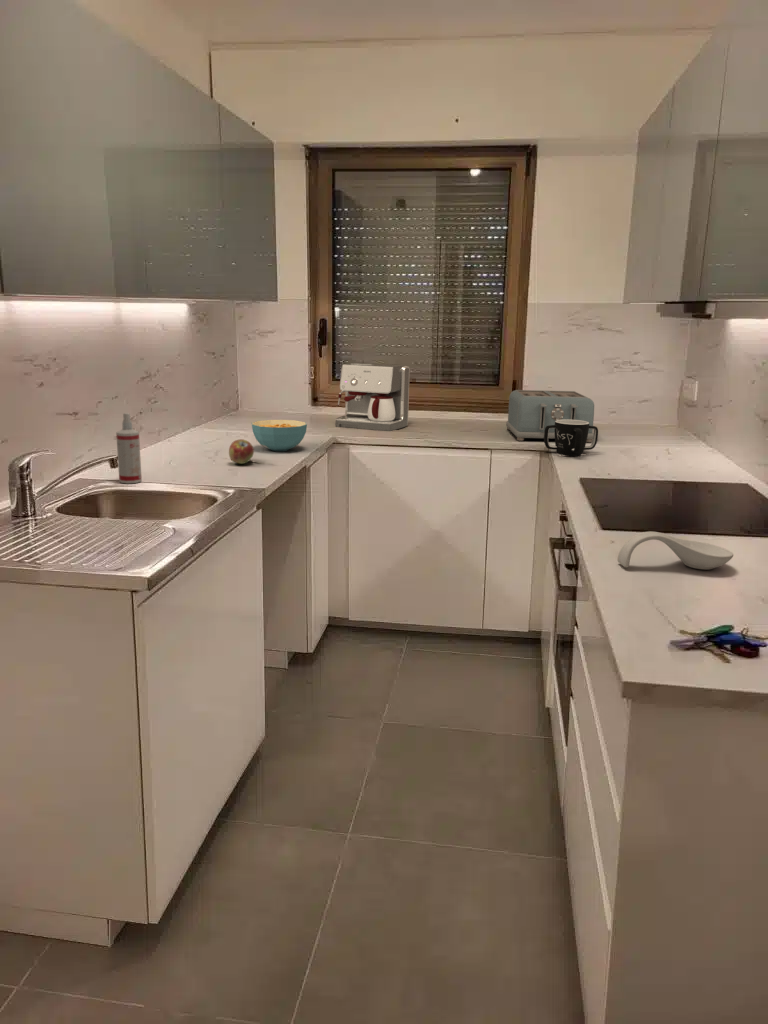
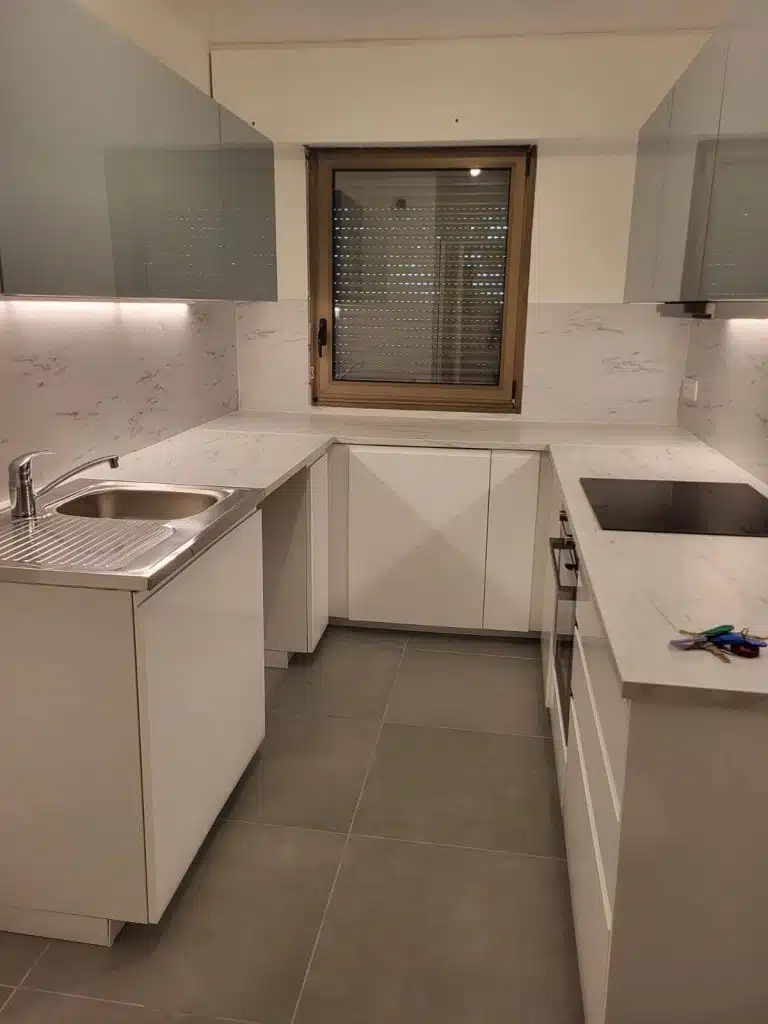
- coffee maker [335,362,411,432]
- spoon rest [616,531,734,571]
- toaster [505,389,595,443]
- spray bottle [115,412,143,484]
- mug [543,420,599,457]
- cereal bowl [251,419,308,452]
- fruit [228,438,255,465]
